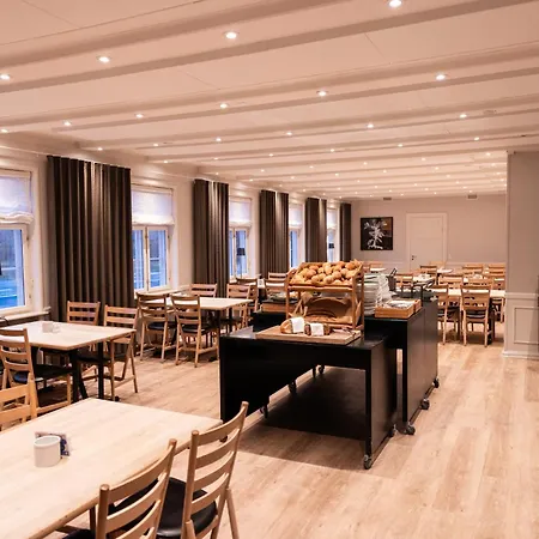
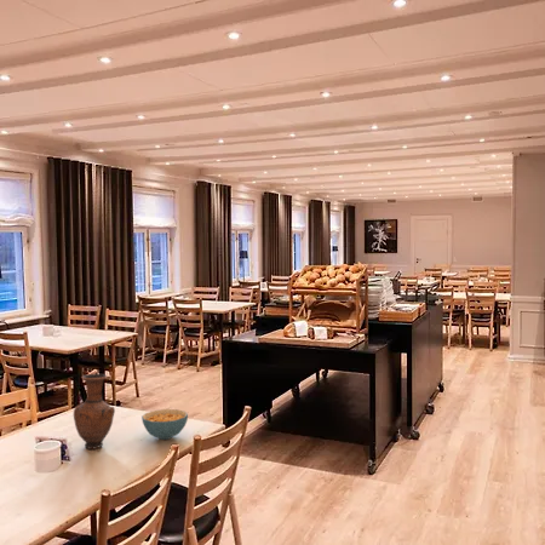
+ vase [73,373,116,451]
+ cereal bowl [140,408,189,441]
